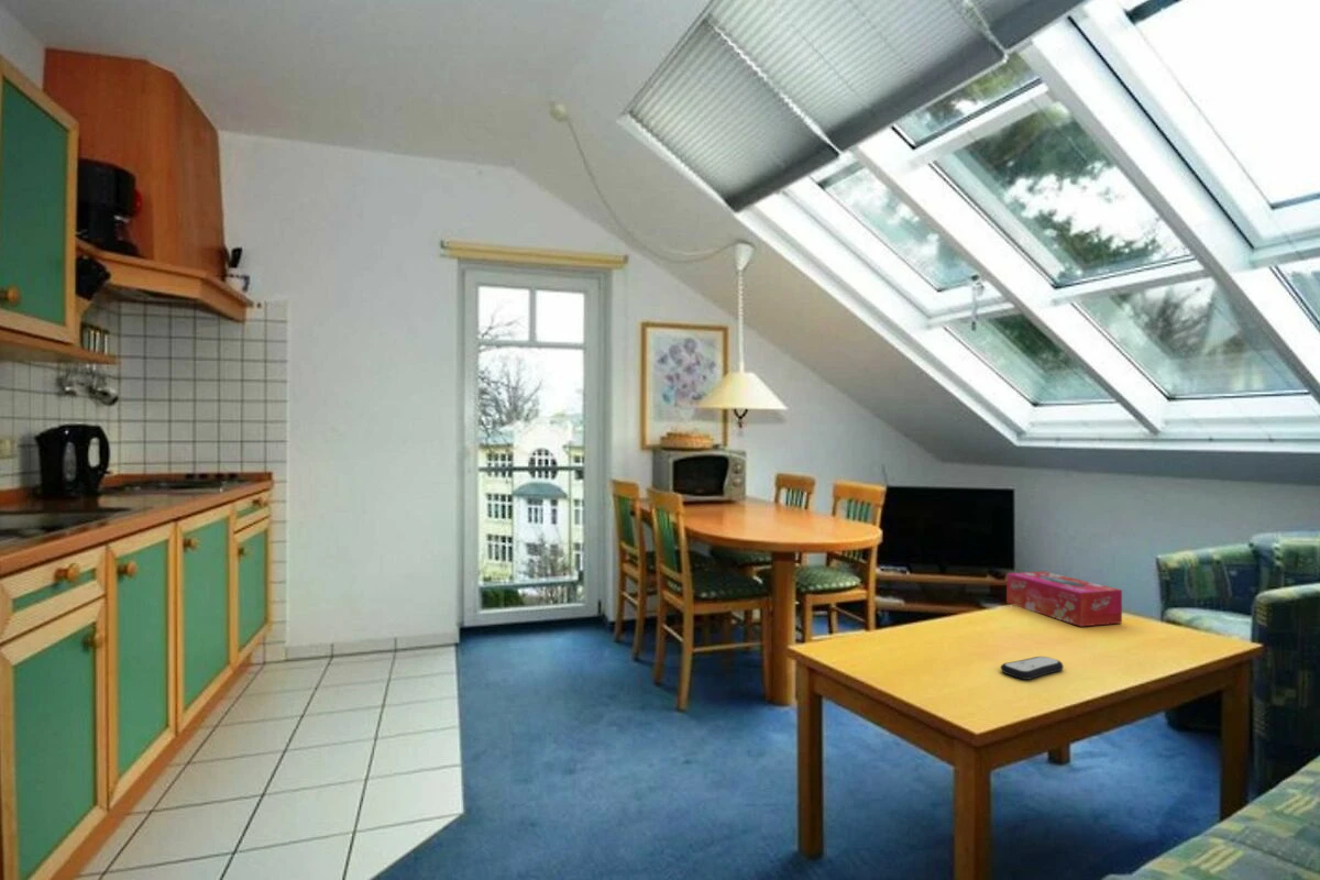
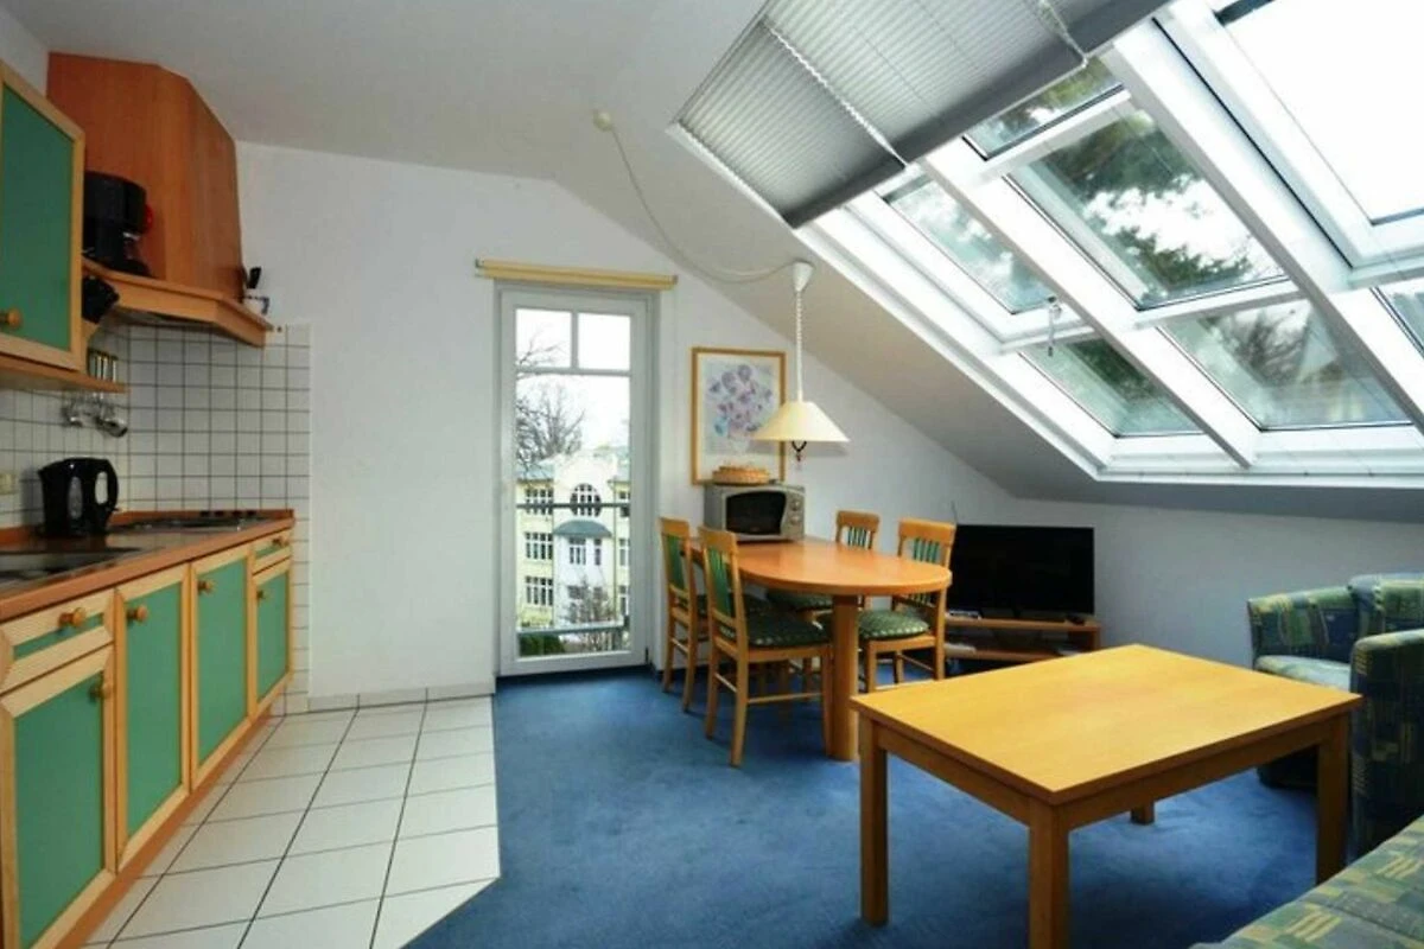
- remote control [1000,656,1065,681]
- tissue box [1005,570,1123,628]
